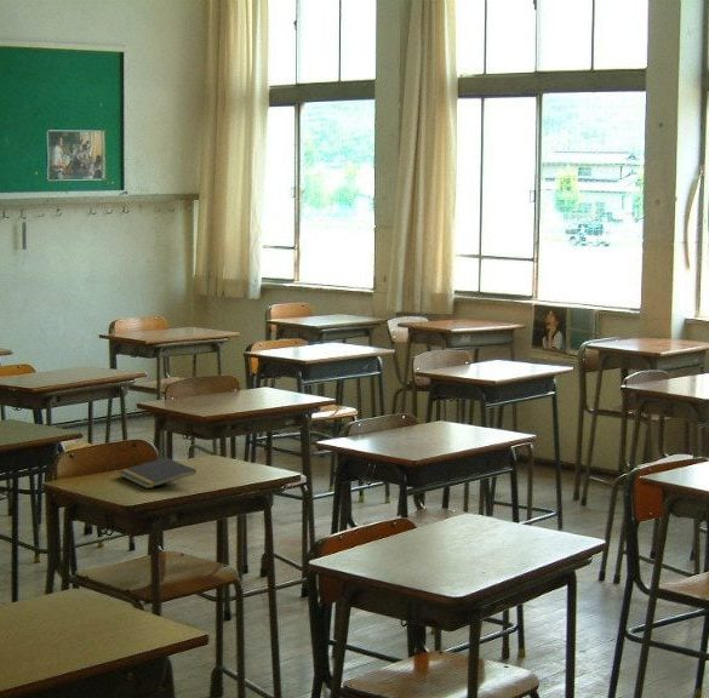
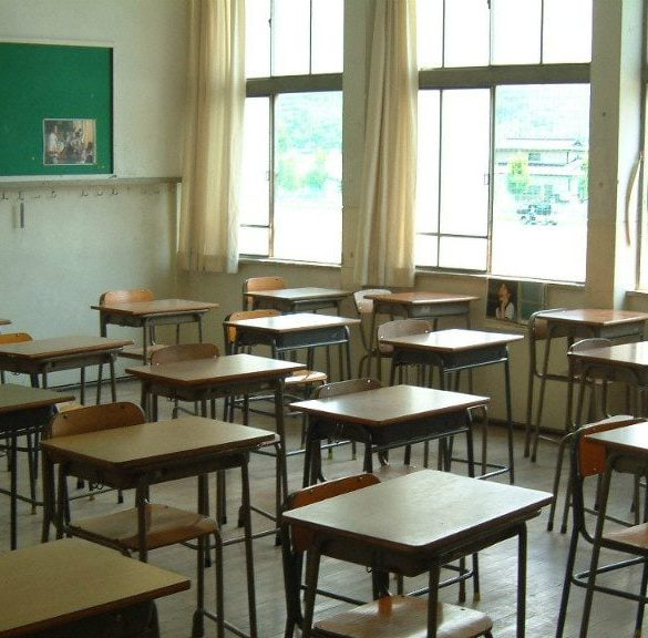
- notepad [118,456,198,490]
